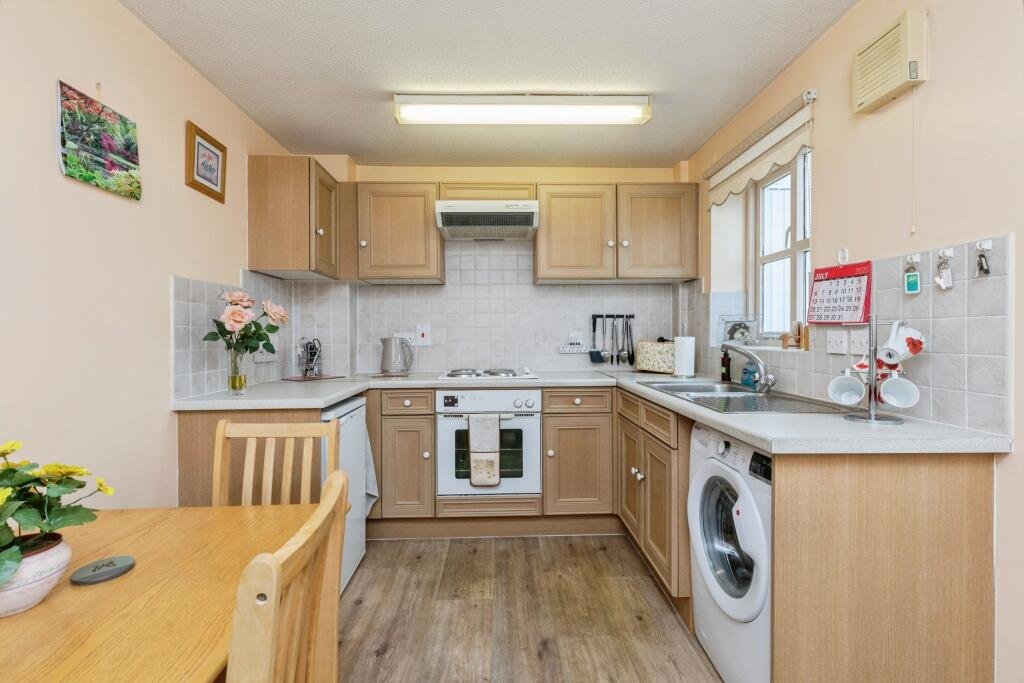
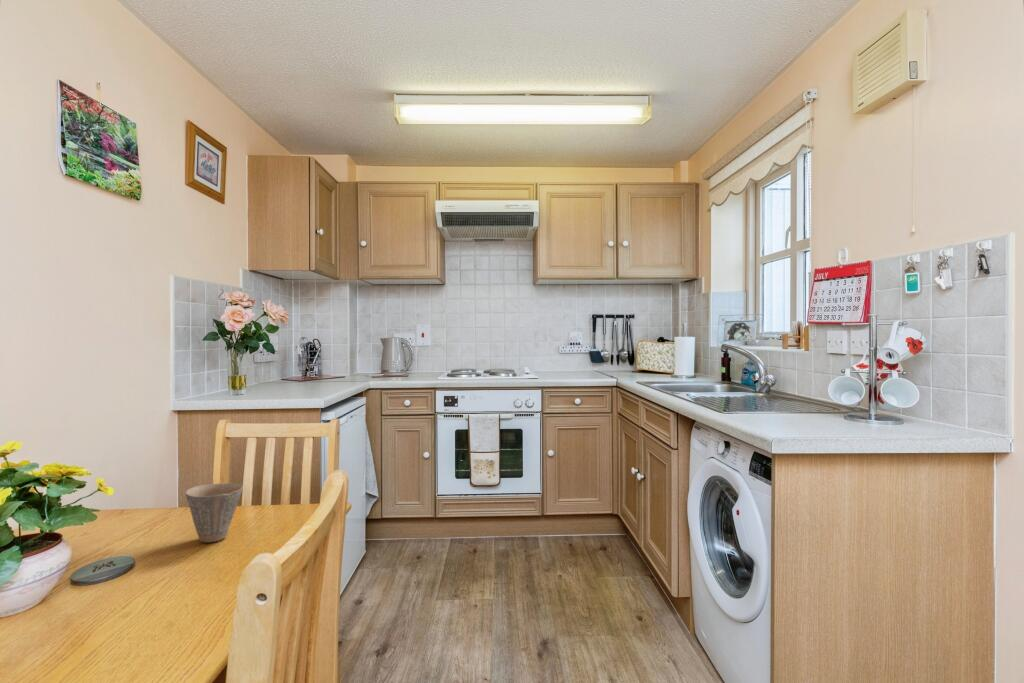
+ cup [185,482,244,543]
